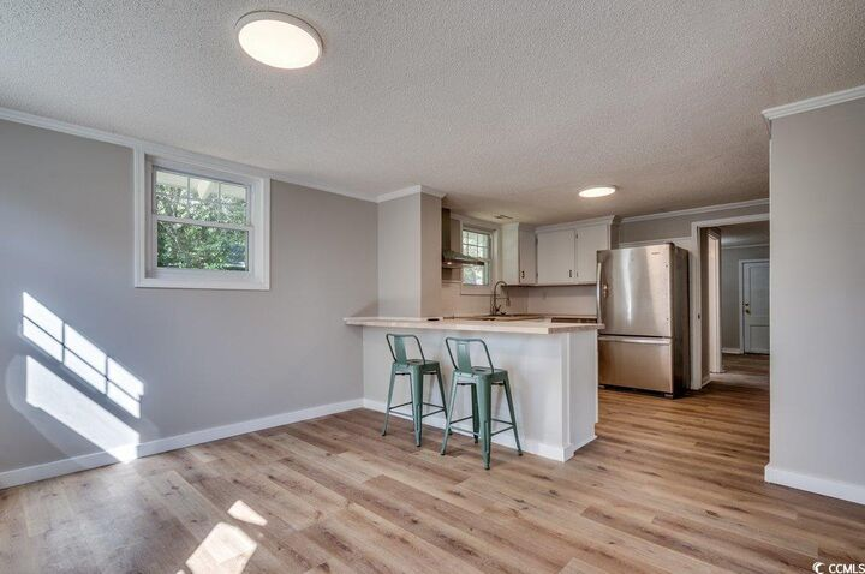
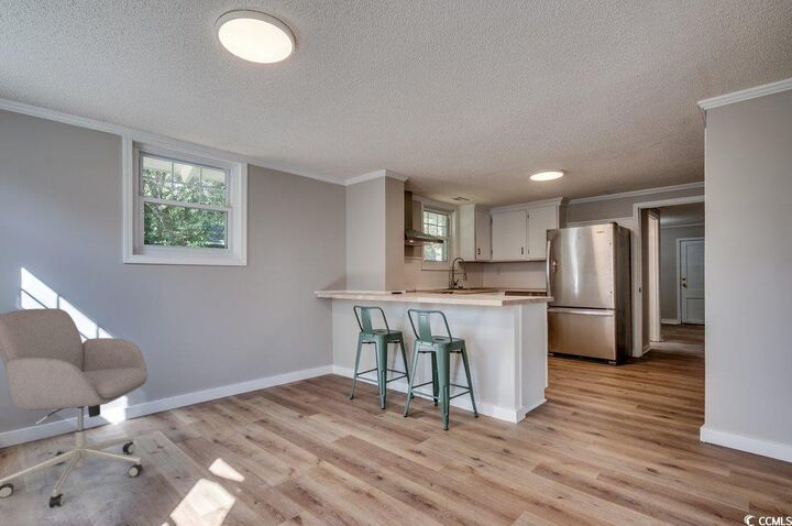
+ chair [0,307,150,509]
